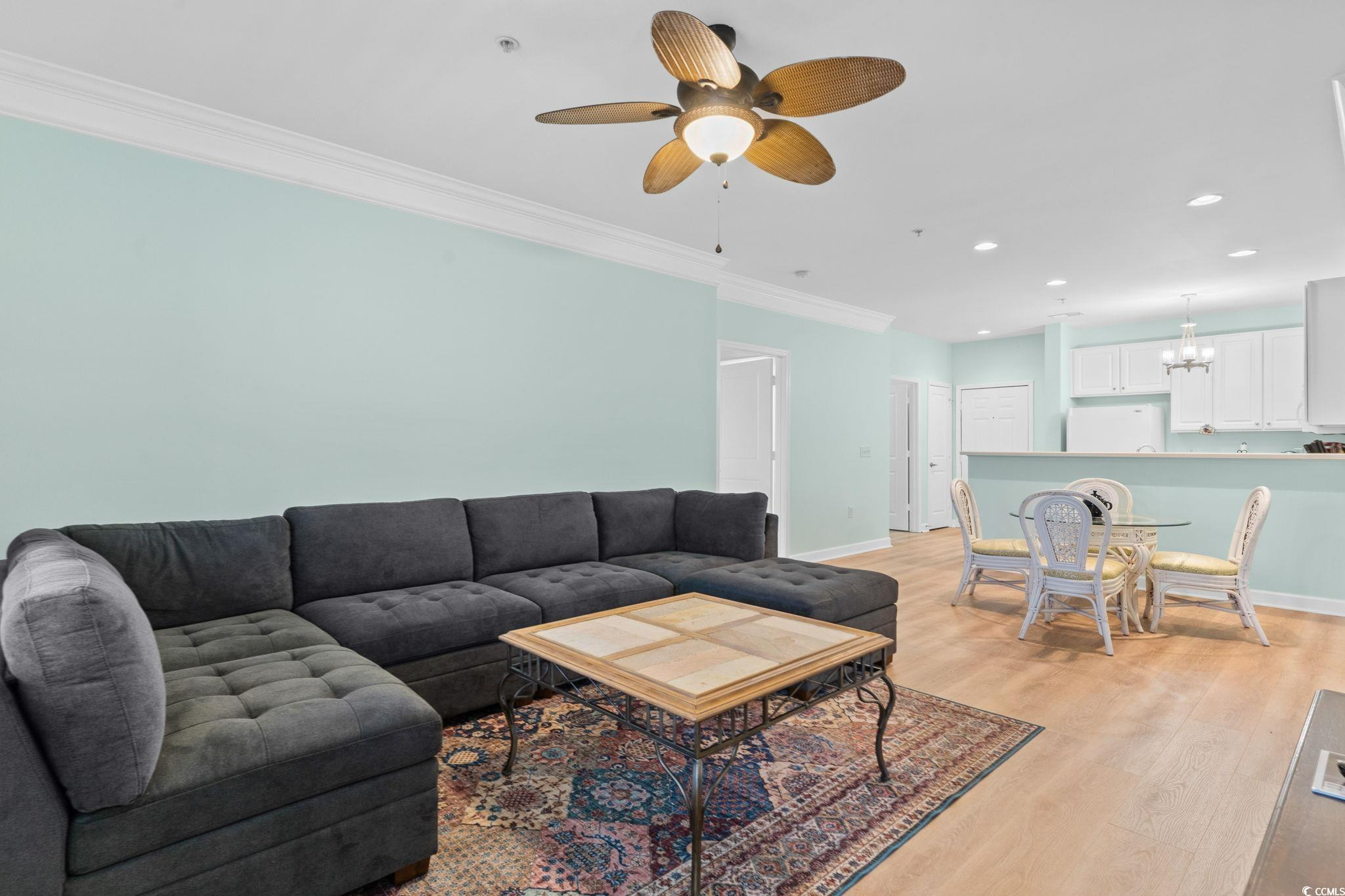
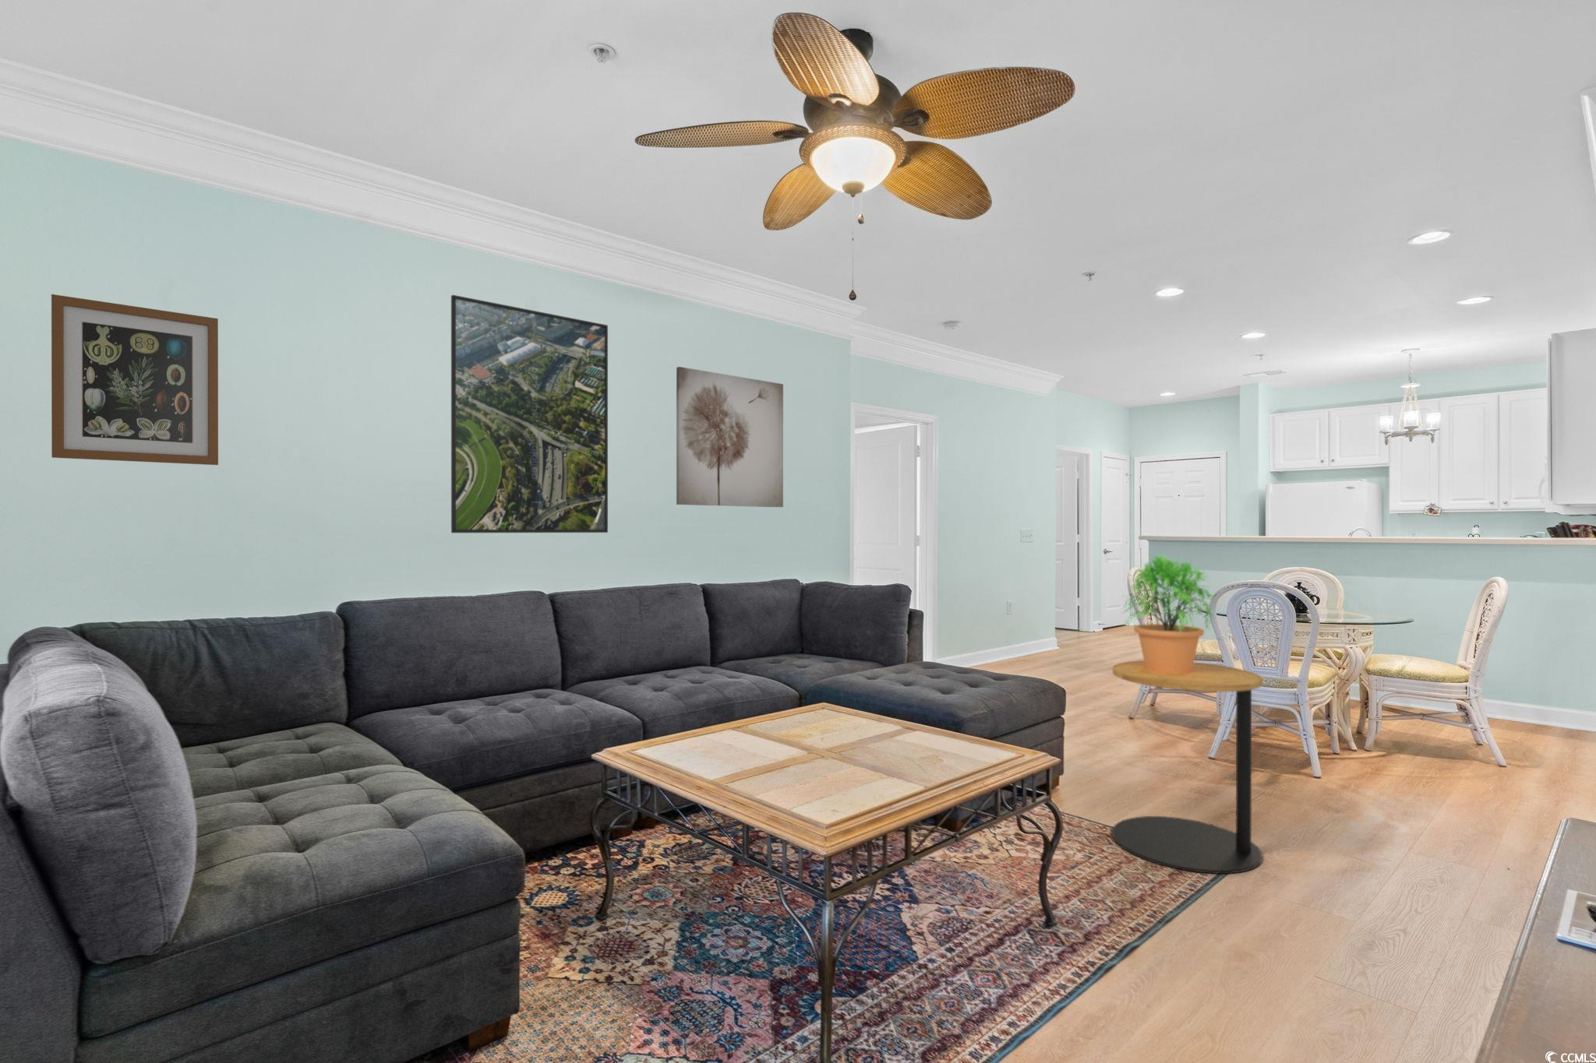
+ side table [1112,660,1264,874]
+ wall art [675,367,784,508]
+ wall art [51,293,220,466]
+ potted plant [1121,553,1216,674]
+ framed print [451,294,609,534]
